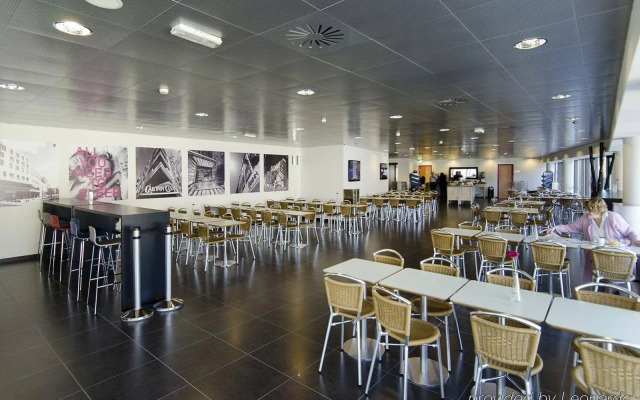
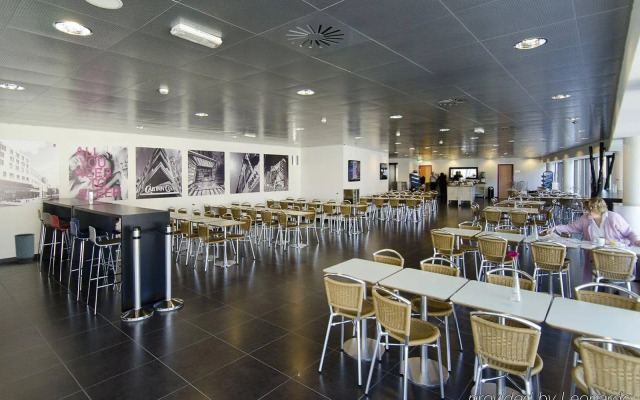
+ trash can [13,233,36,265]
